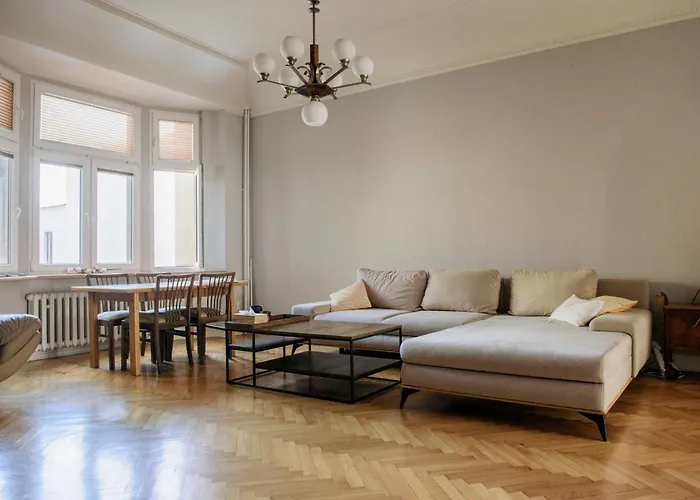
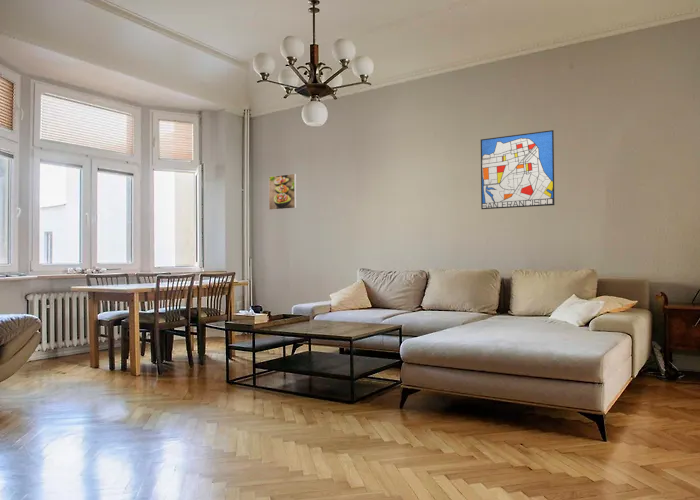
+ wall art [480,129,555,210]
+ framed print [268,173,297,211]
